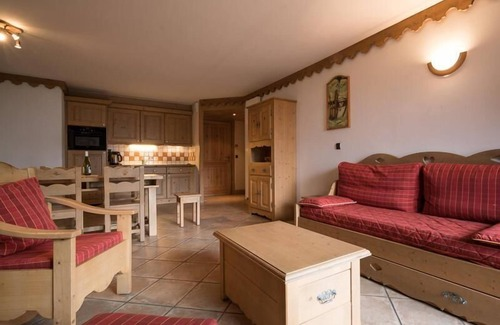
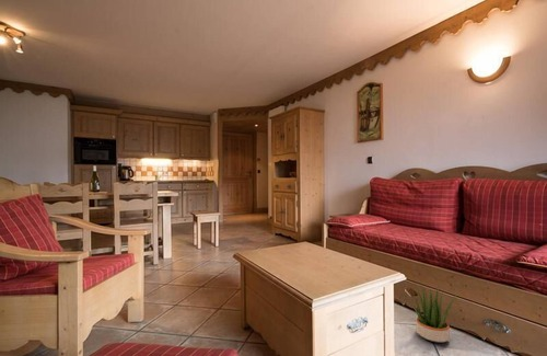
+ potted plant [405,284,459,344]
